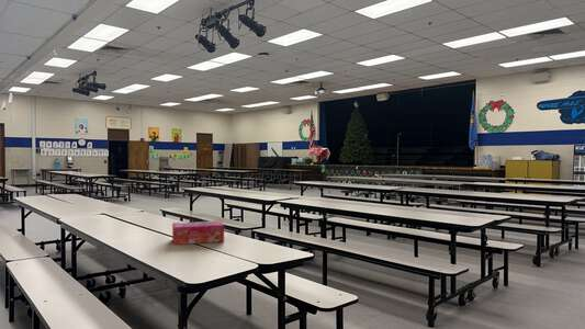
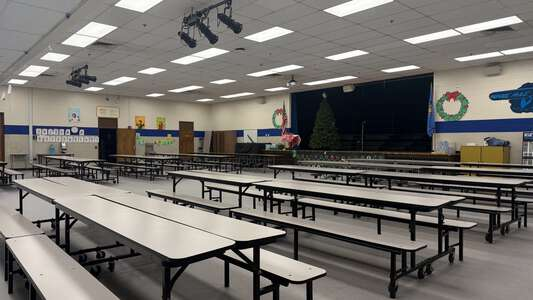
- tissue box [171,219,225,246]
